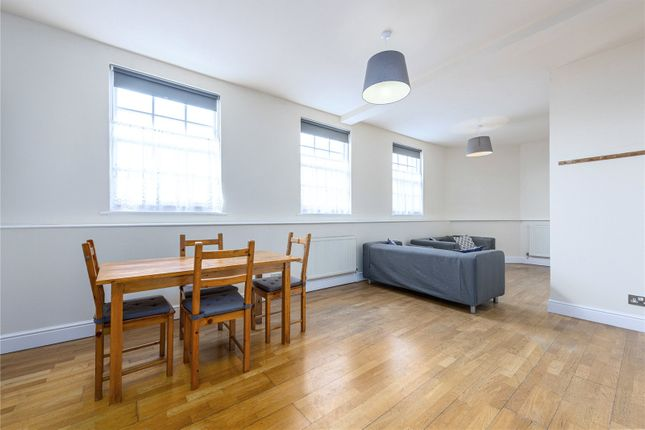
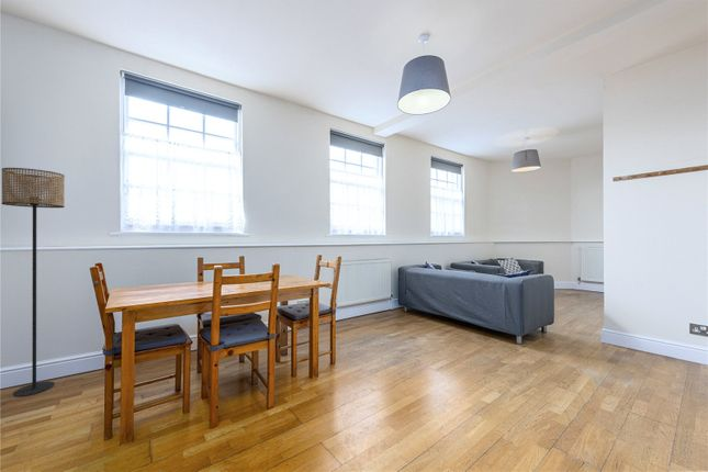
+ floor lamp [1,167,66,398]
